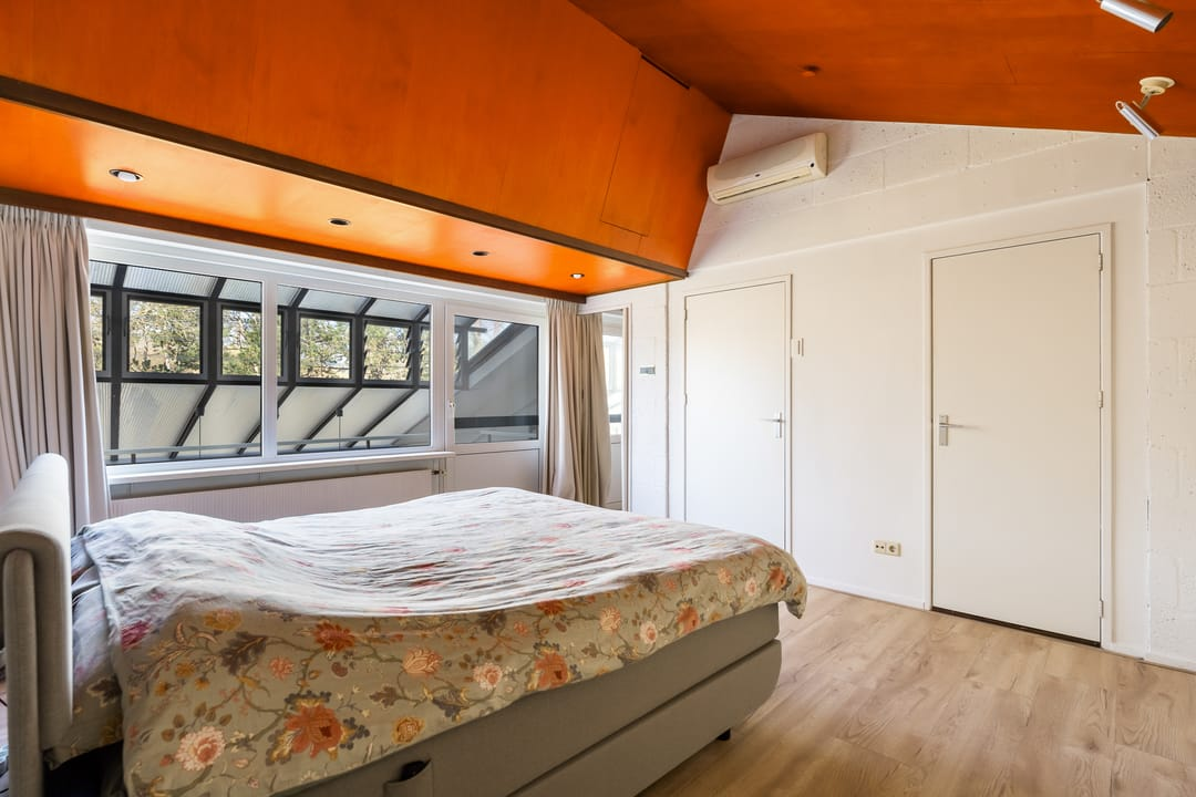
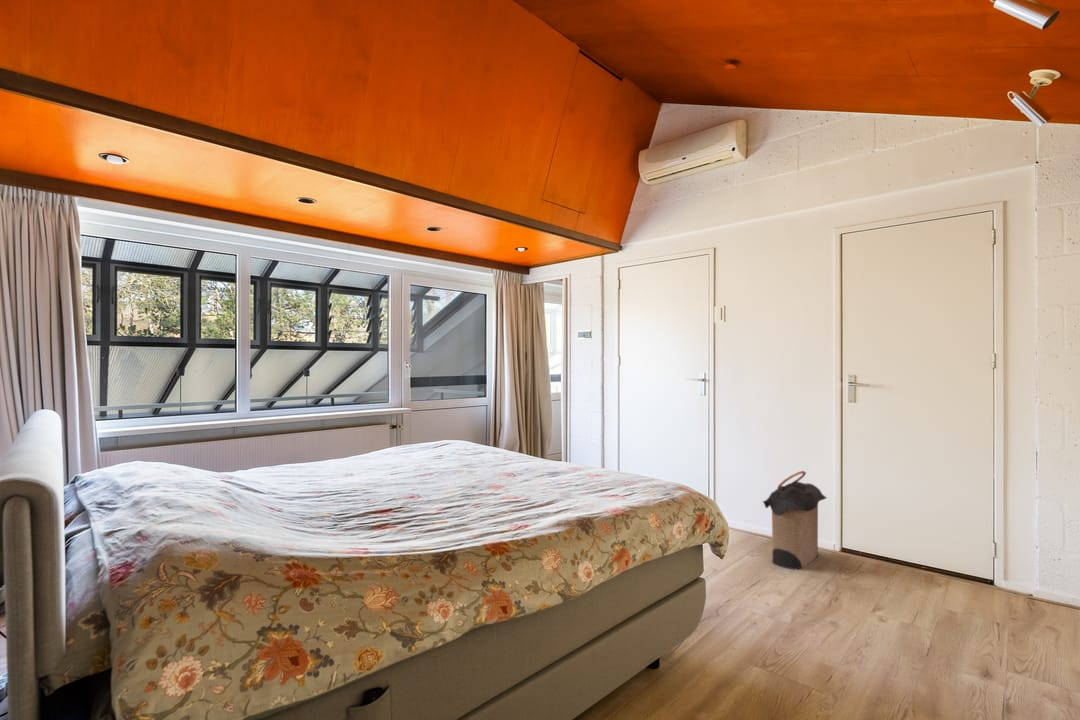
+ laundry hamper [762,470,828,570]
